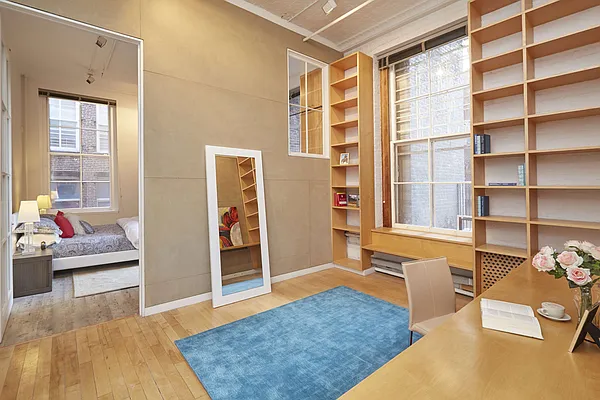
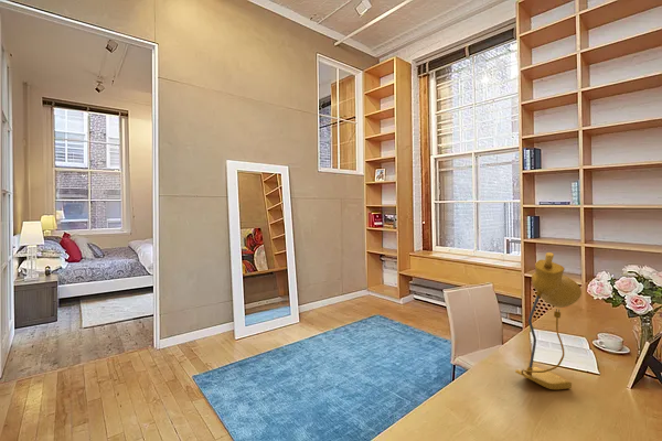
+ desk lamp [514,251,583,390]
